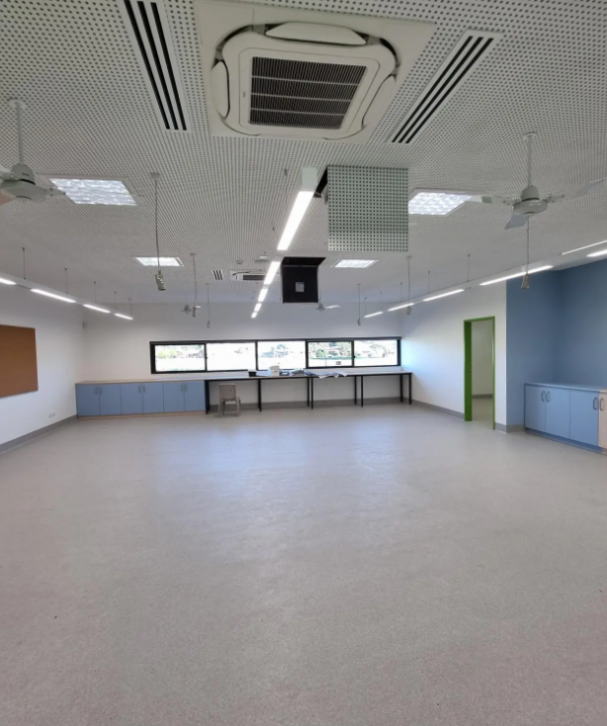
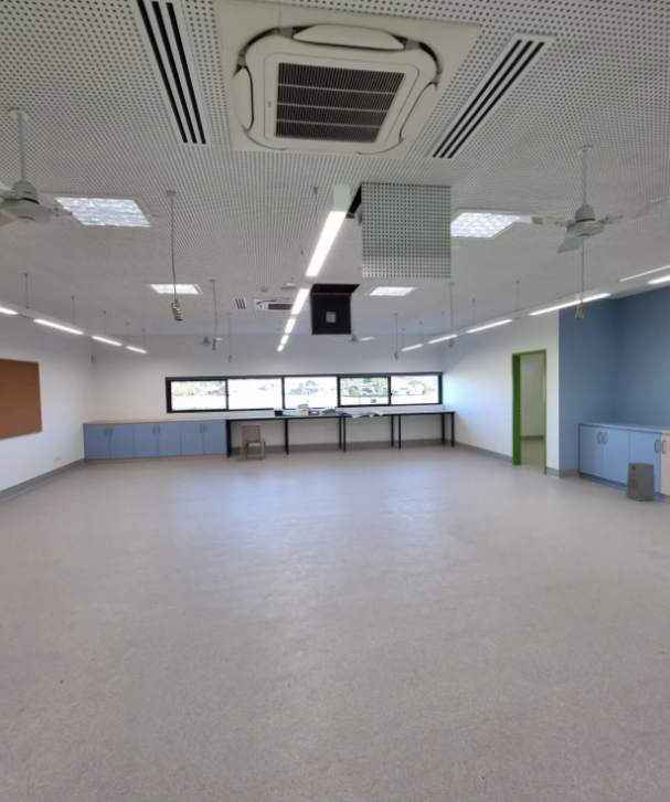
+ air purifier [625,461,656,503]
